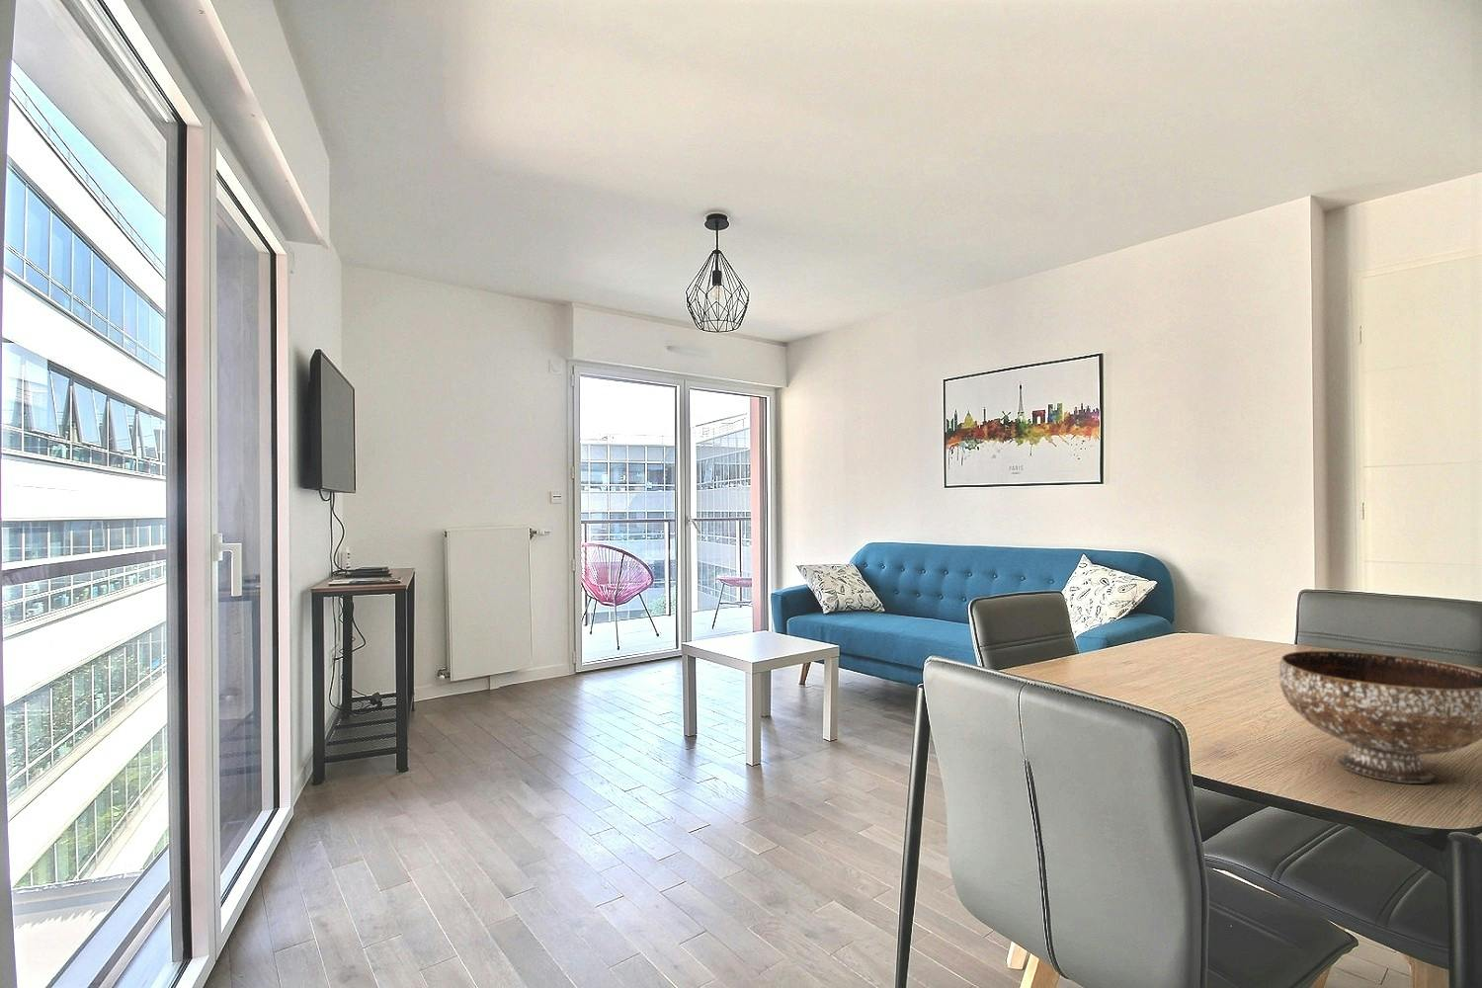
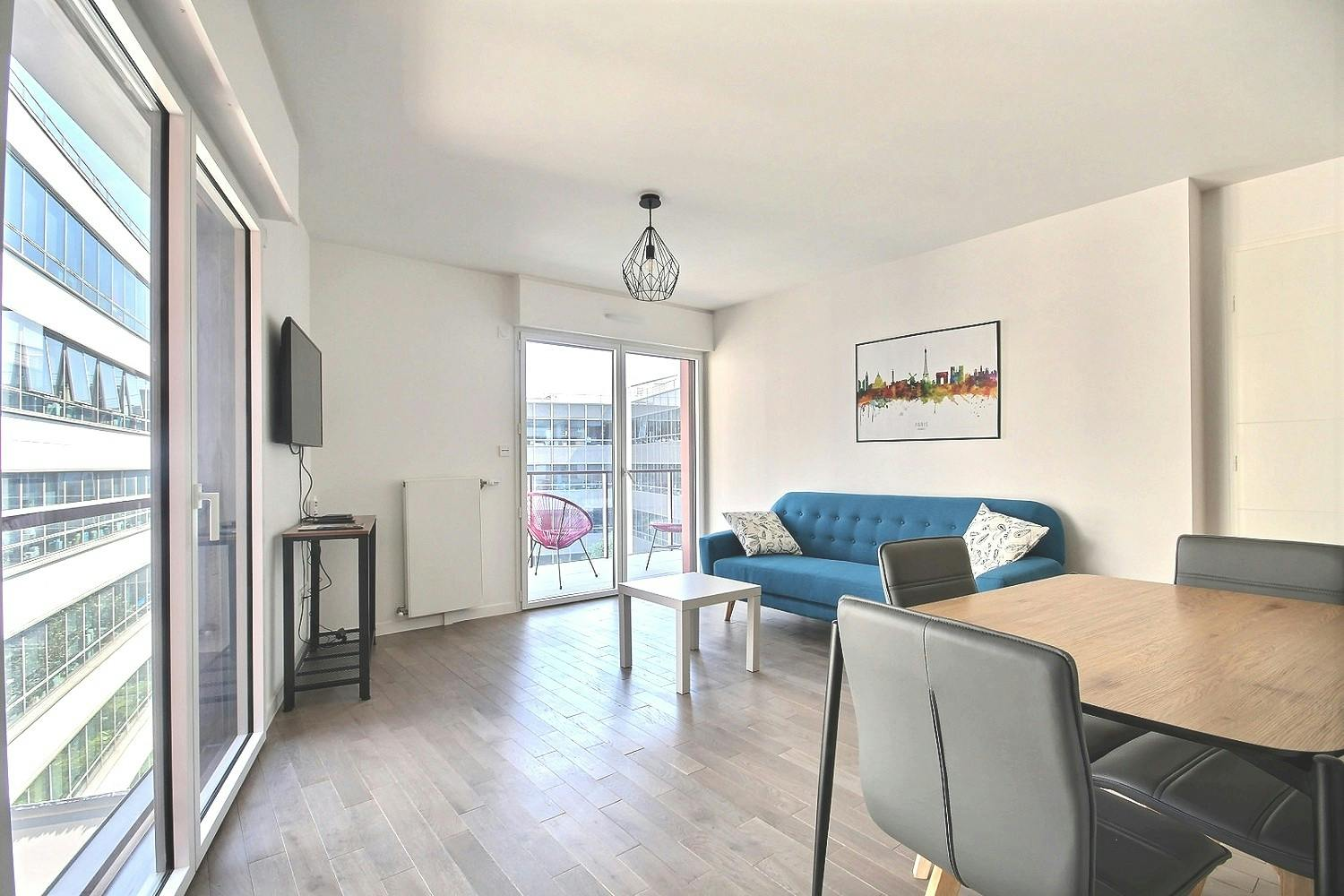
- bowl [1278,651,1482,784]
